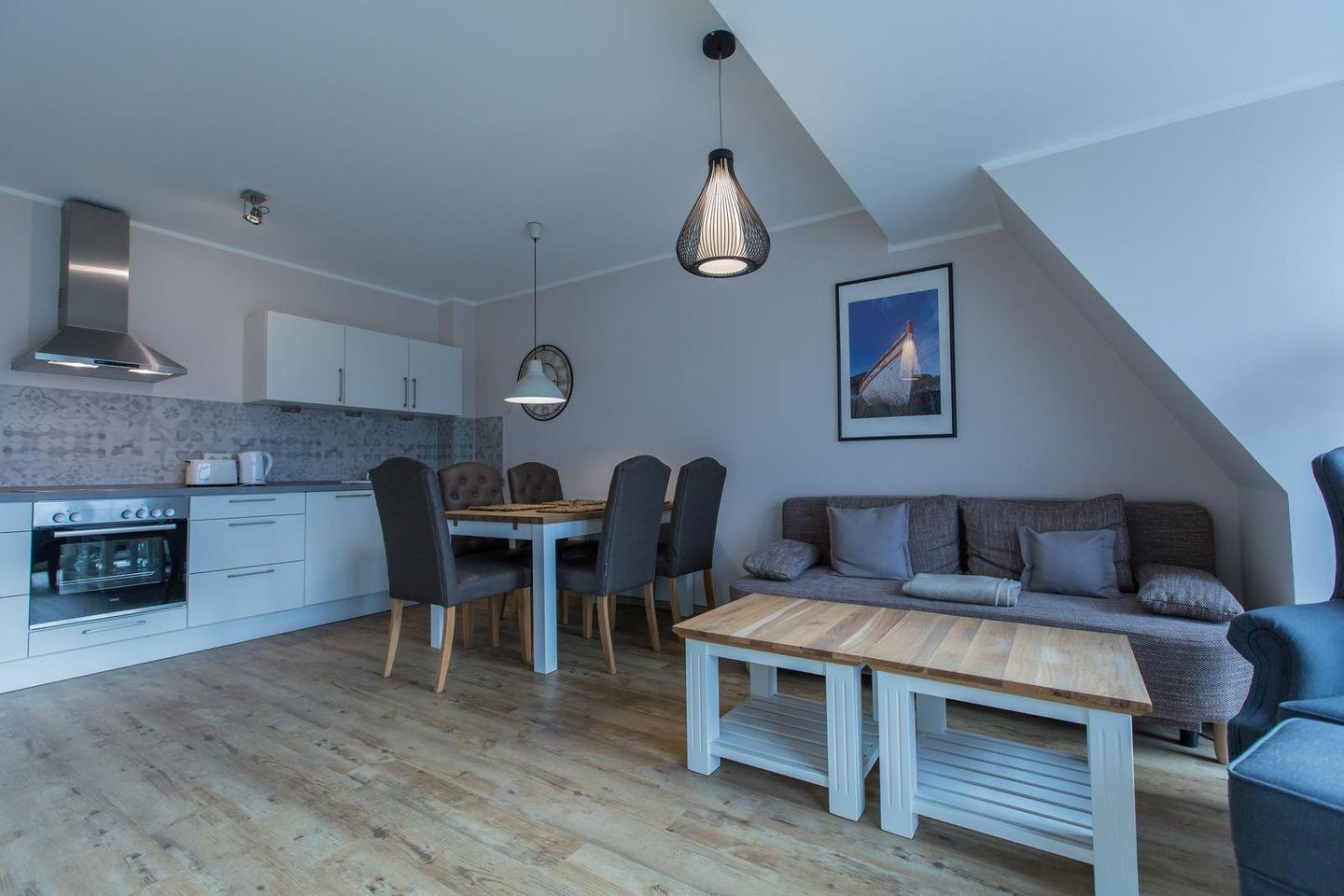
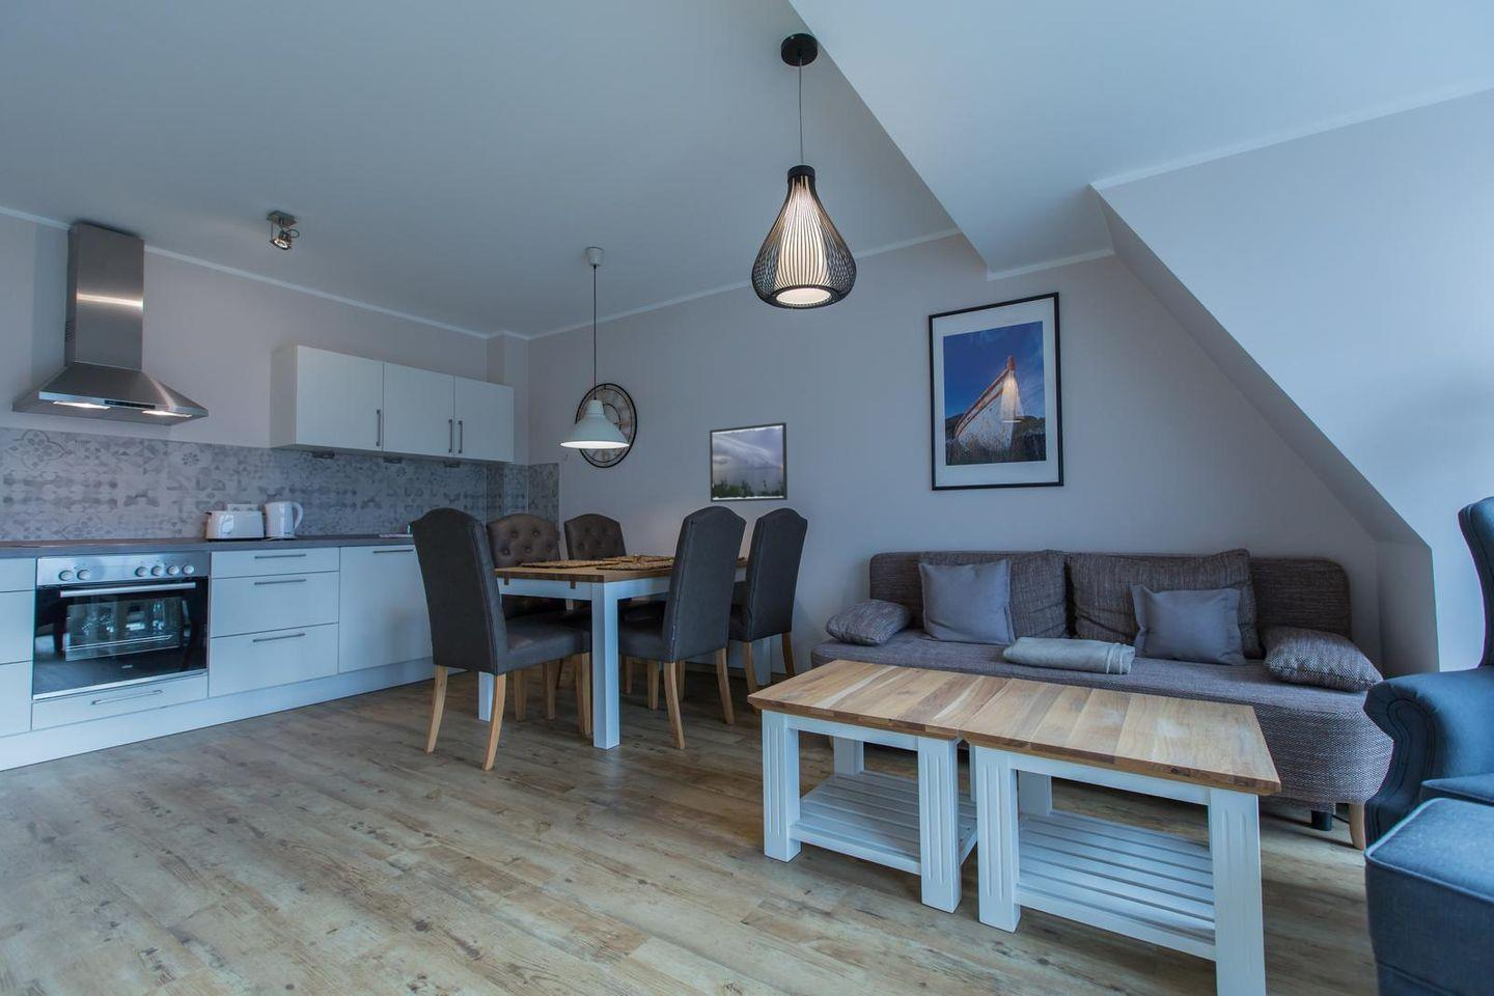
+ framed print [708,421,788,504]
